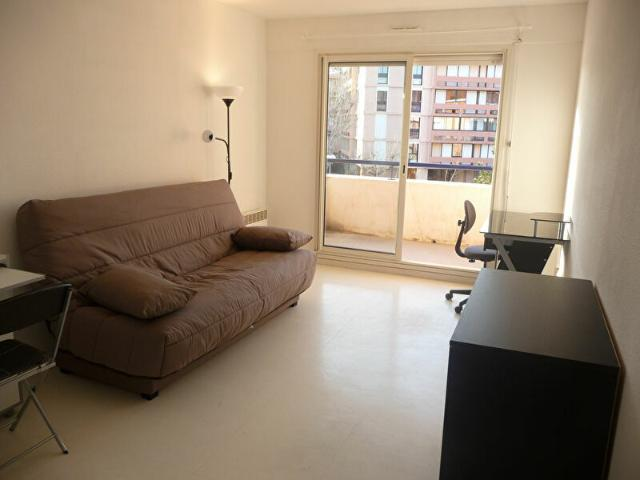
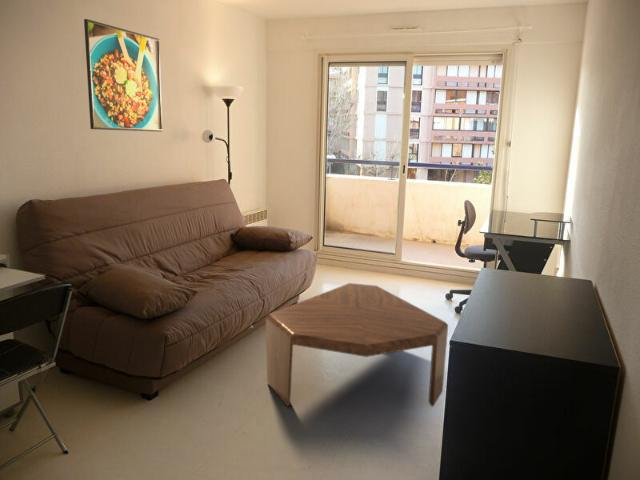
+ coffee table [265,282,449,407]
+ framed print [83,18,163,133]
